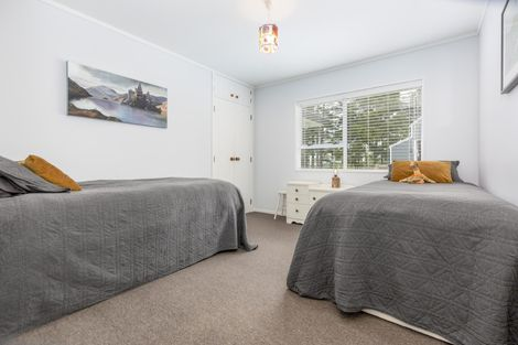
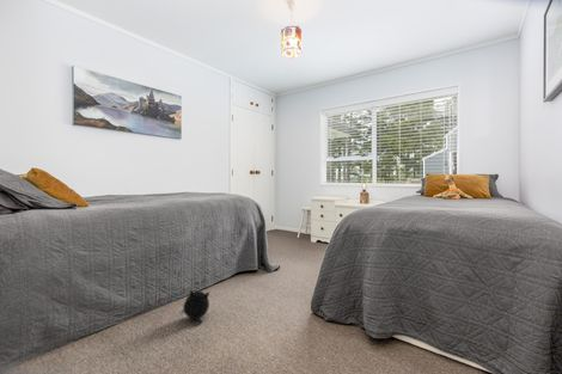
+ plush toy [179,288,210,325]
